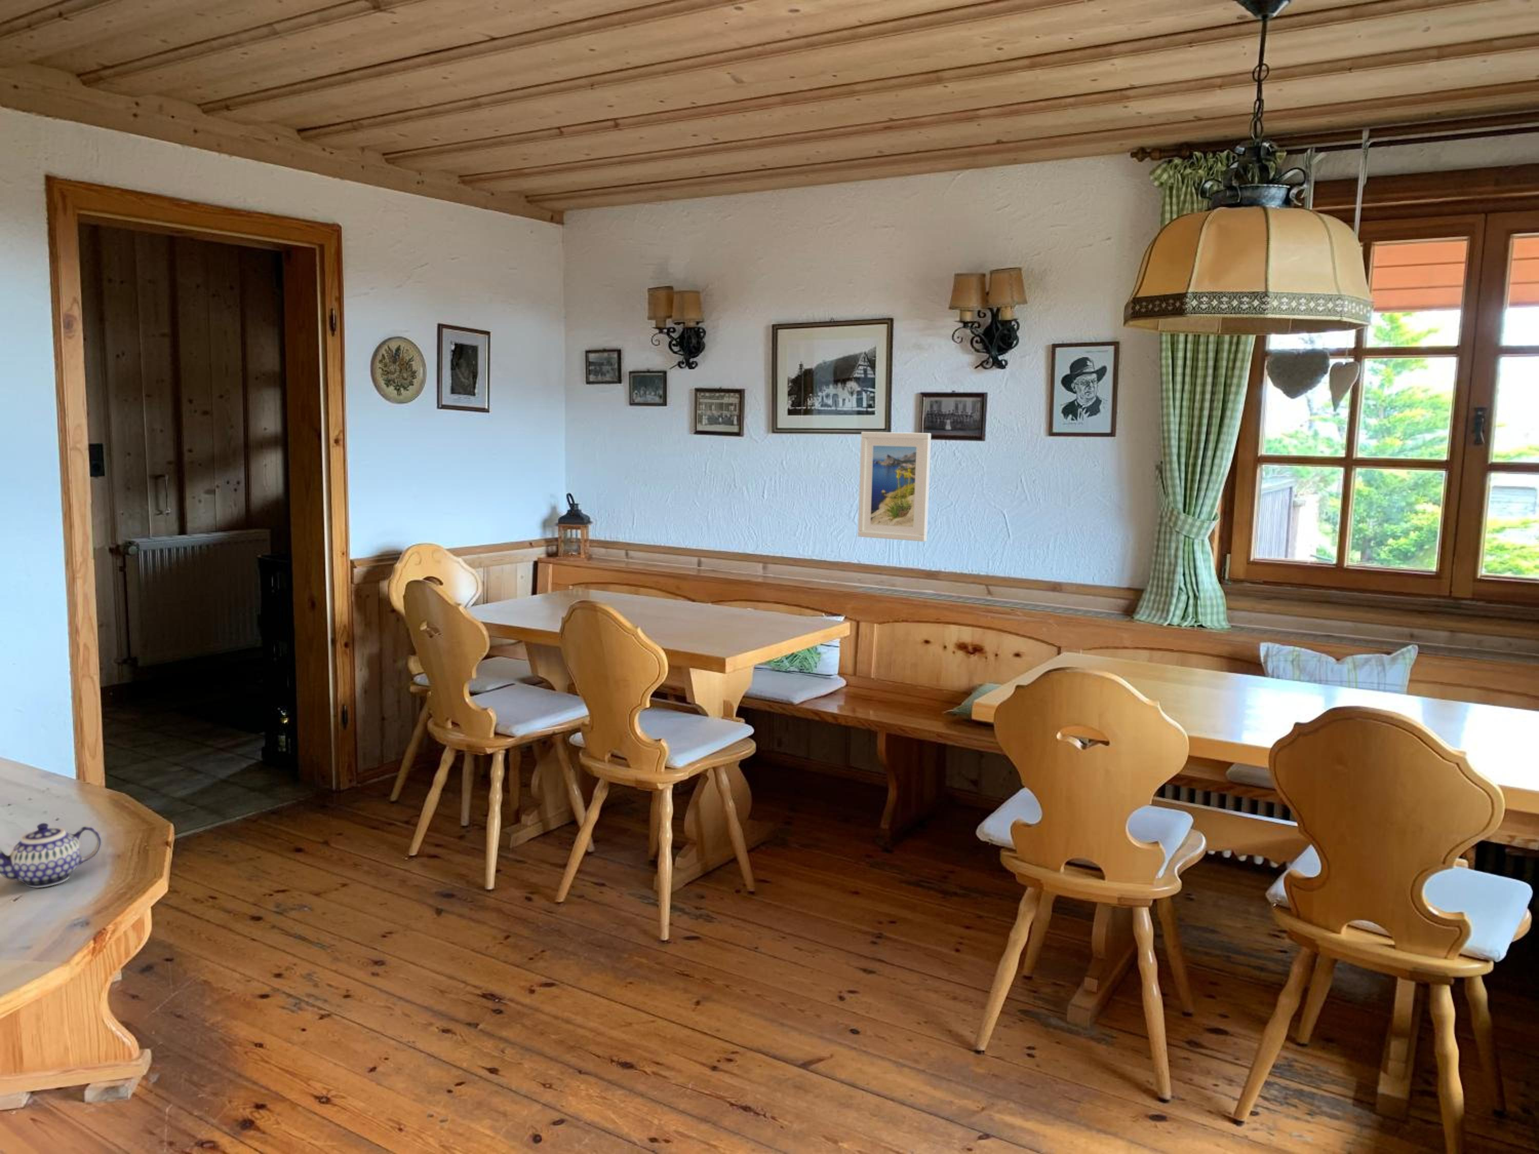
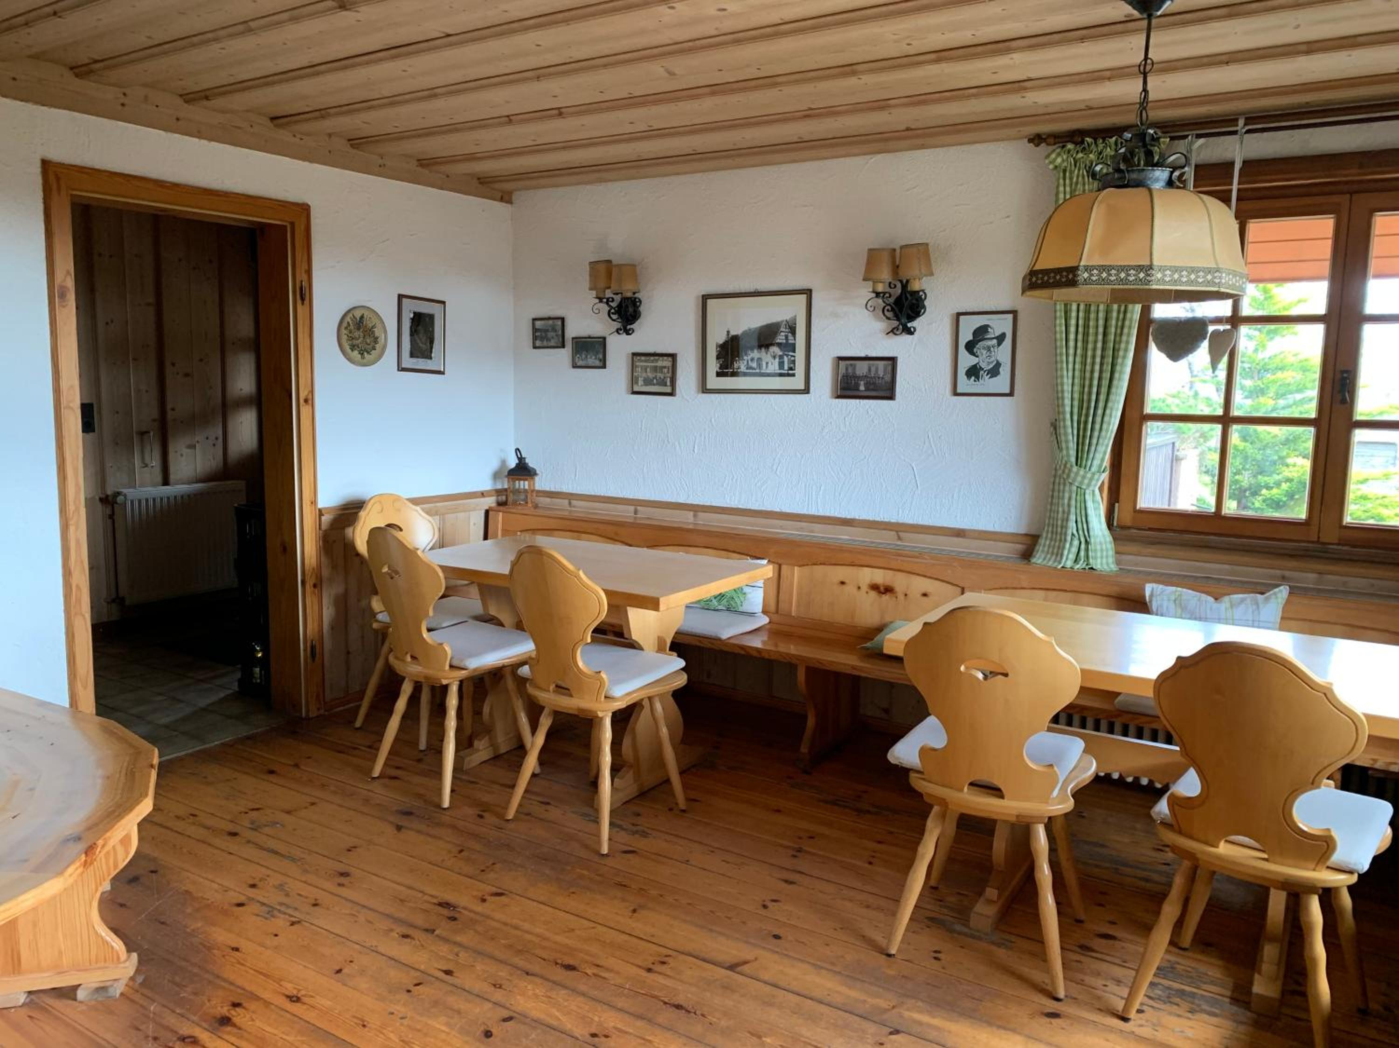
- teapot [0,823,102,889]
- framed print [857,432,932,542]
